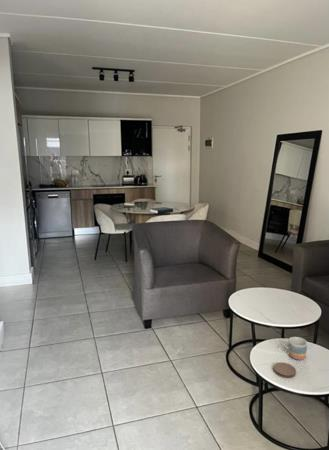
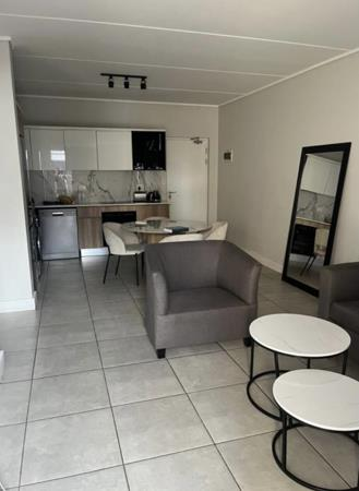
- mug [281,336,308,361]
- coaster [273,361,297,379]
